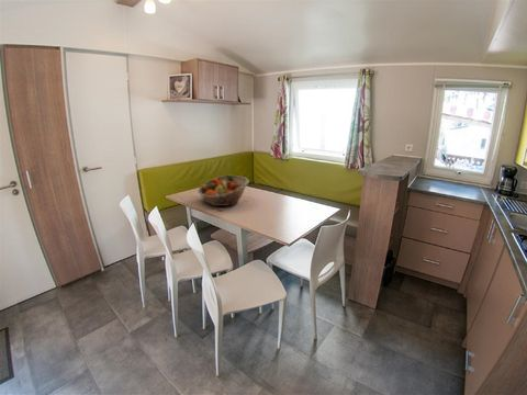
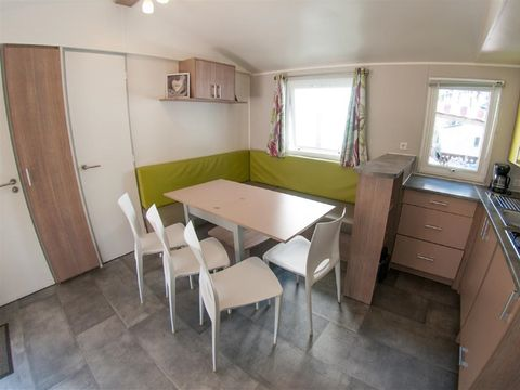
- fruit basket [198,174,250,207]
